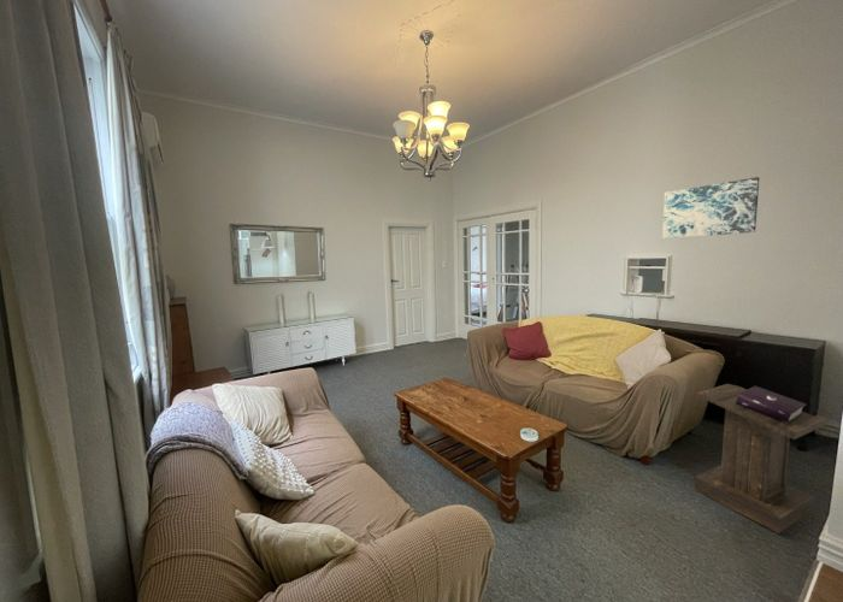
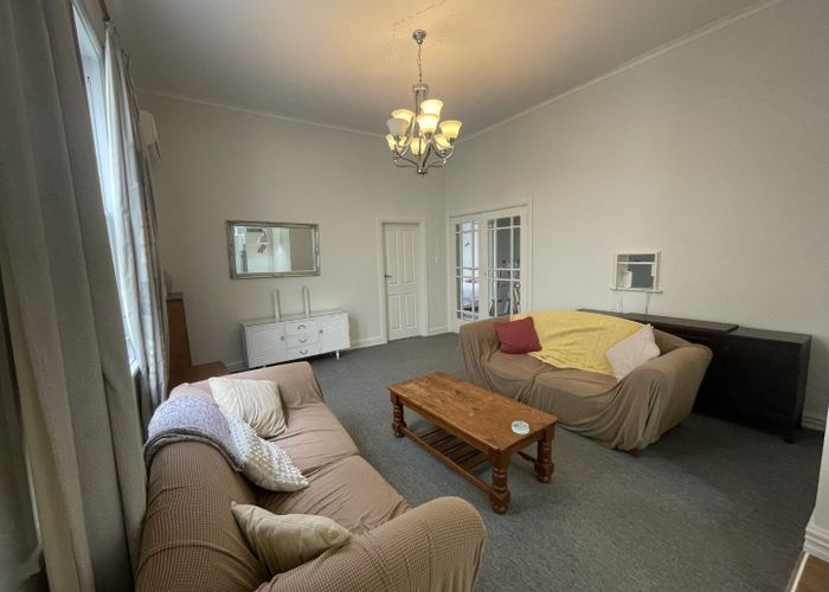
- wall art [661,176,760,240]
- lectern [692,383,829,535]
